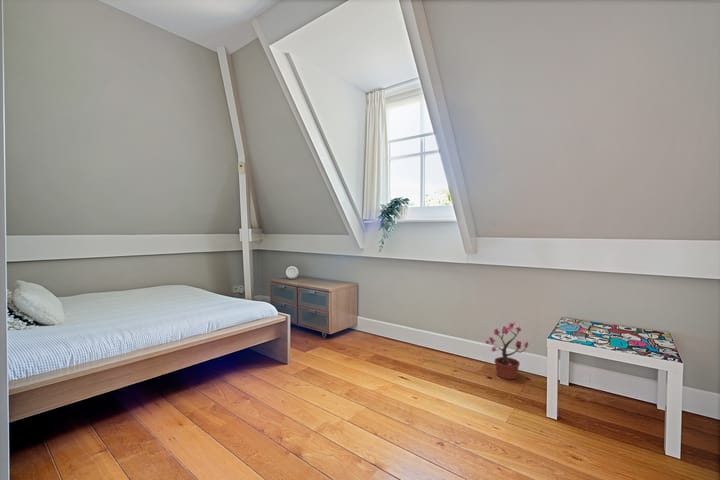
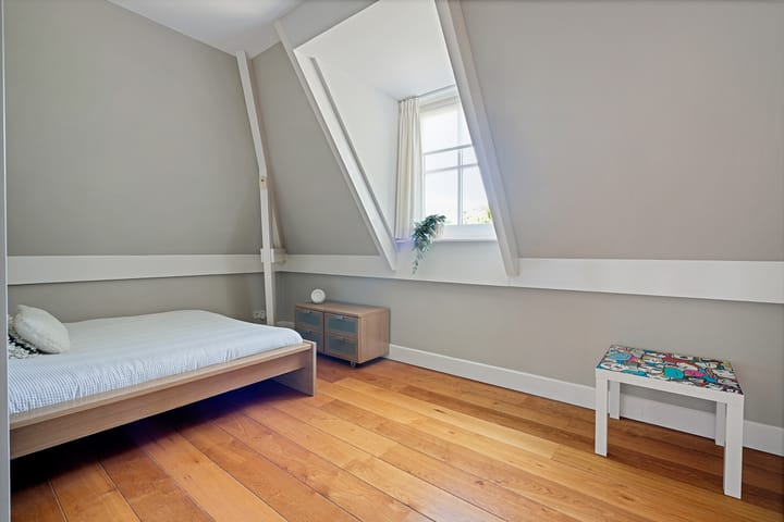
- potted plant [485,321,531,380]
